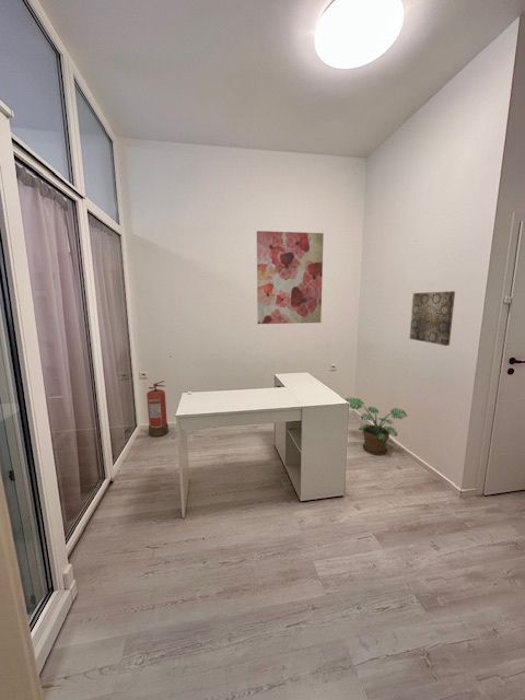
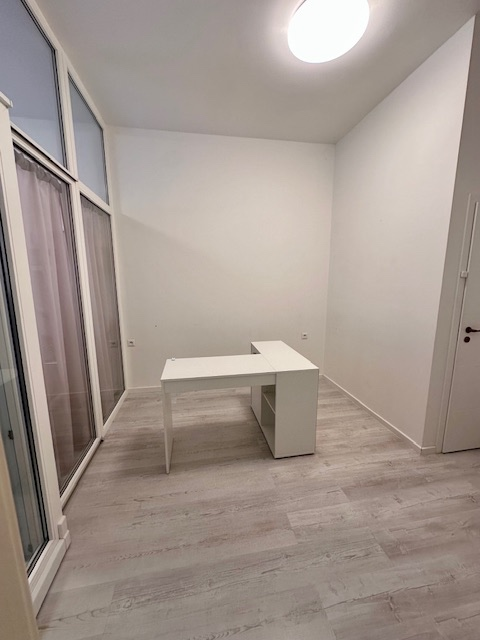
- wall art [256,230,325,325]
- potted plant [345,397,408,456]
- fire extinguisher [145,380,170,438]
- wall art [409,290,456,347]
